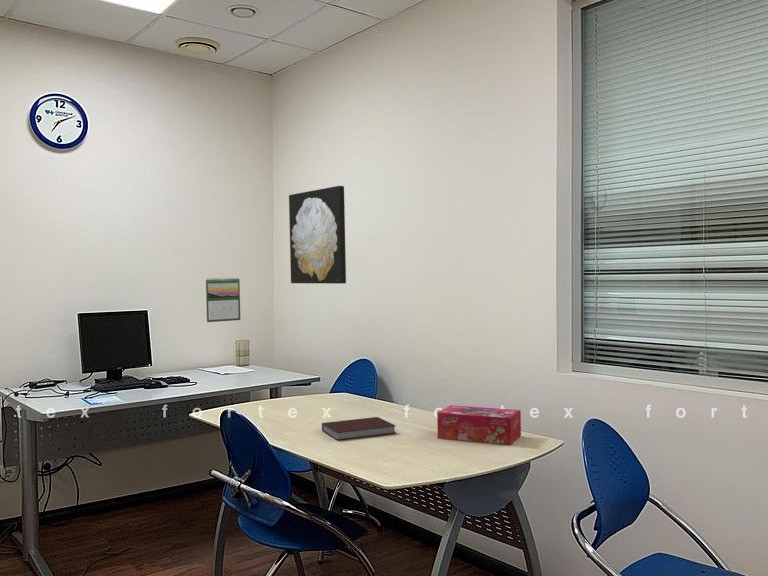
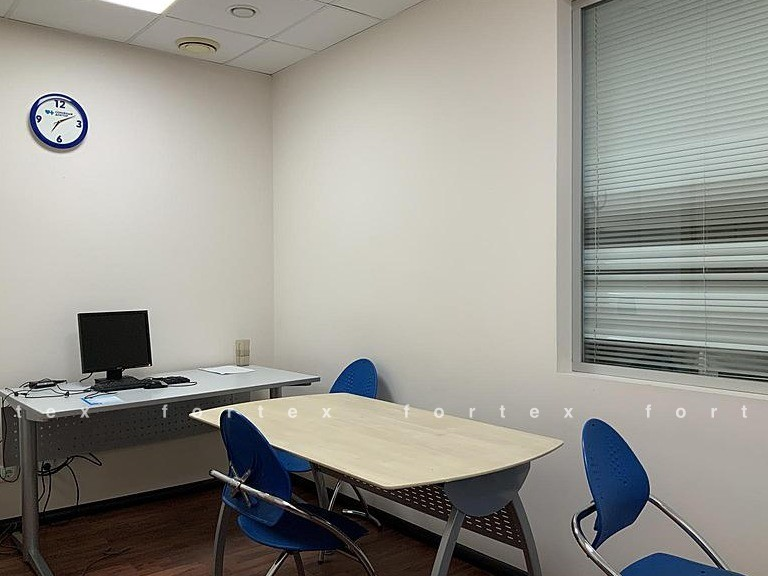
- tissue box [436,404,522,446]
- wall art [288,185,347,285]
- notebook [321,416,397,441]
- calendar [205,277,241,323]
